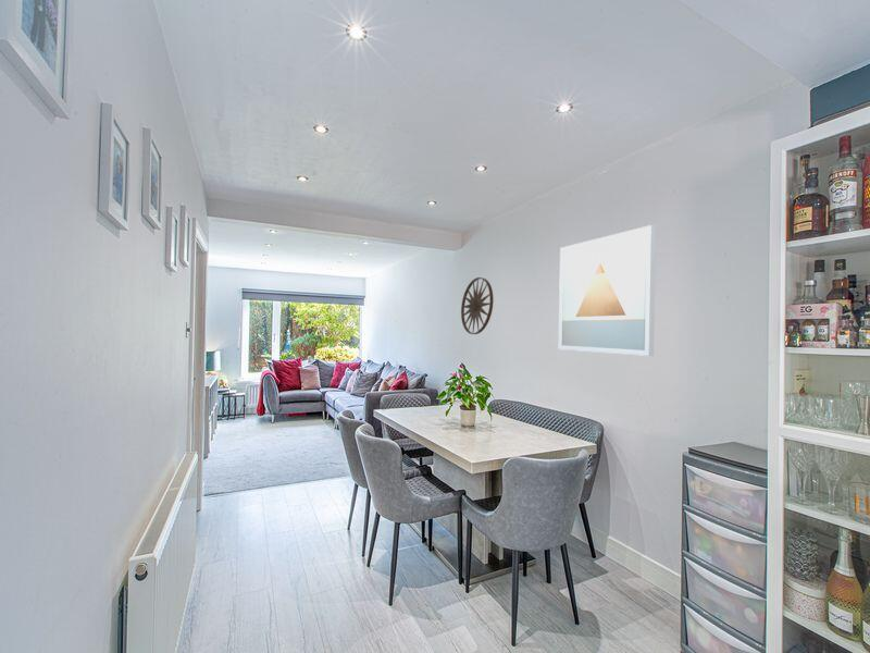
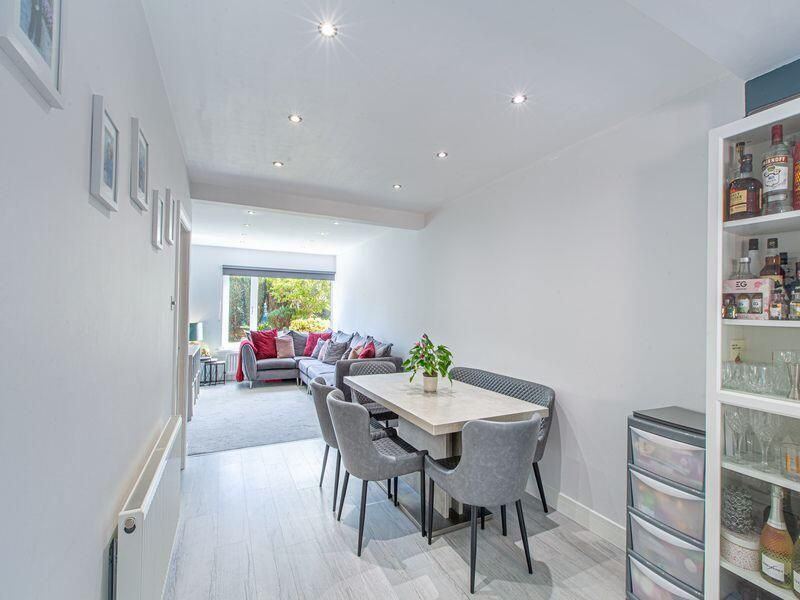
- wall art [460,276,495,335]
- wall art [557,224,657,357]
